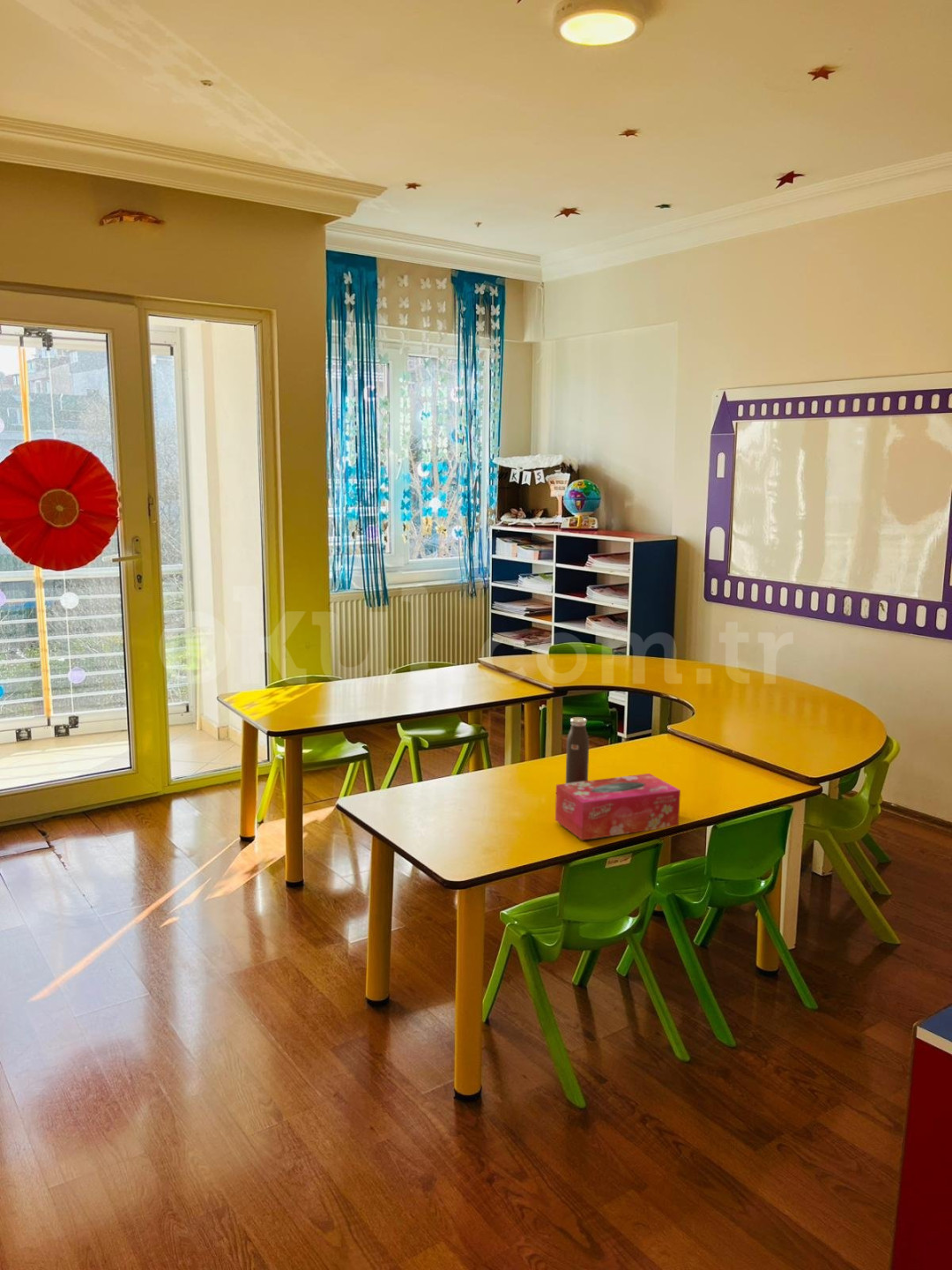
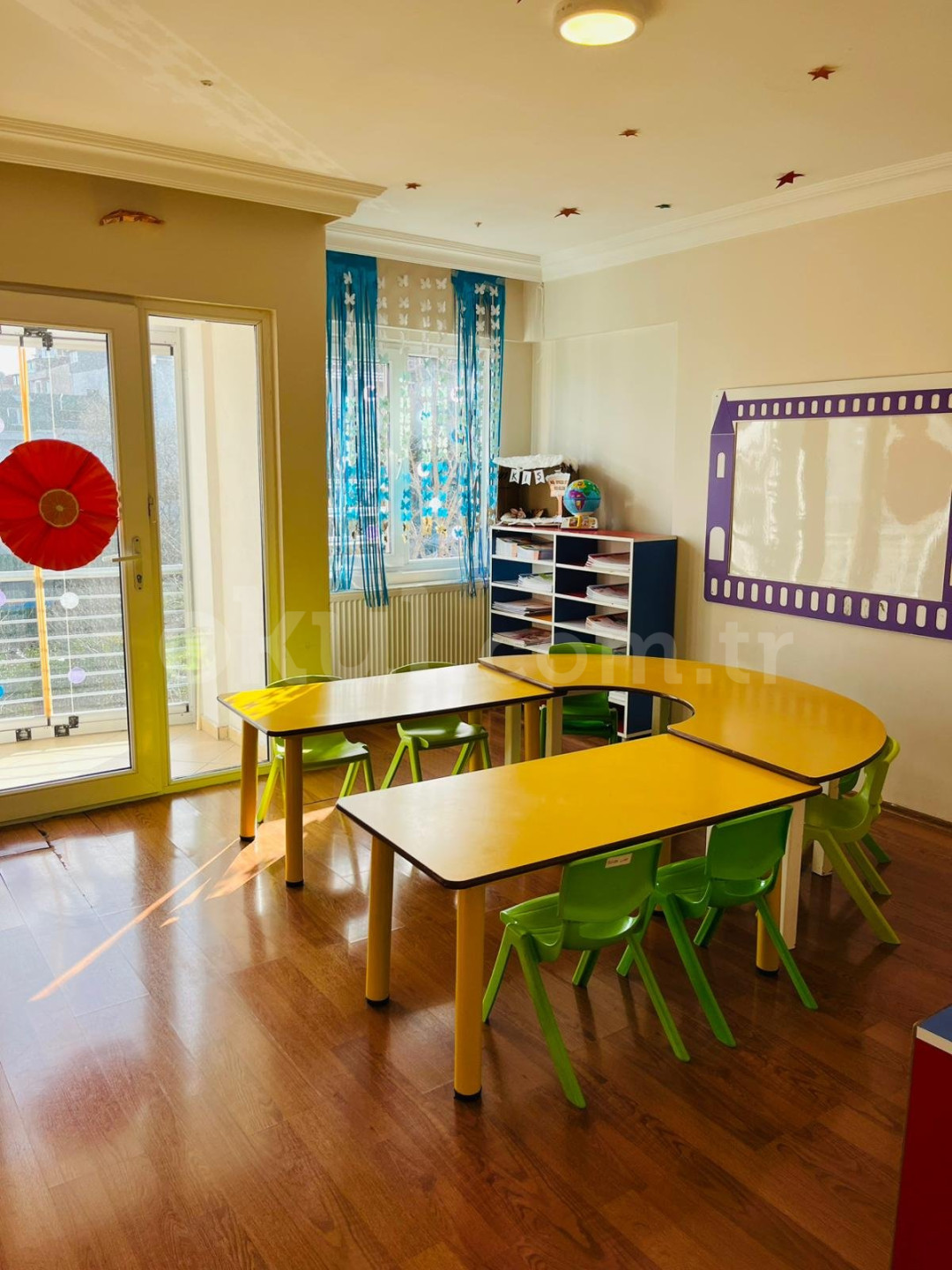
- water bottle [565,716,590,783]
- tissue box [554,773,681,841]
